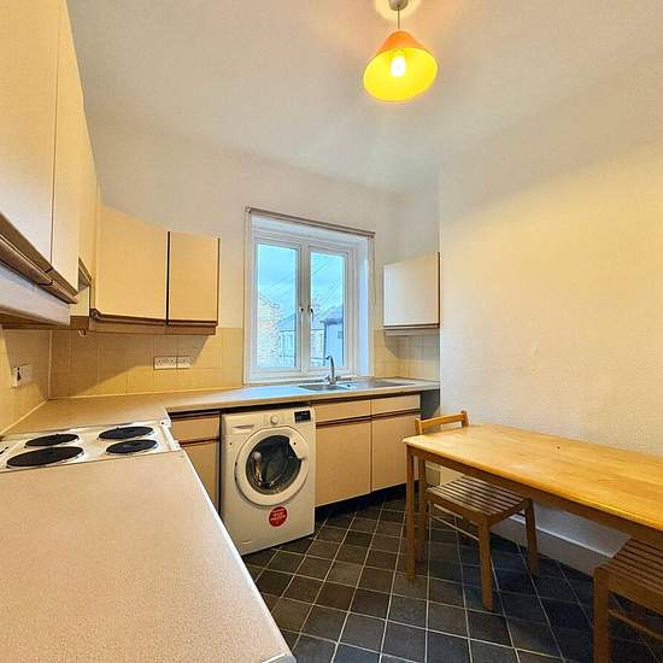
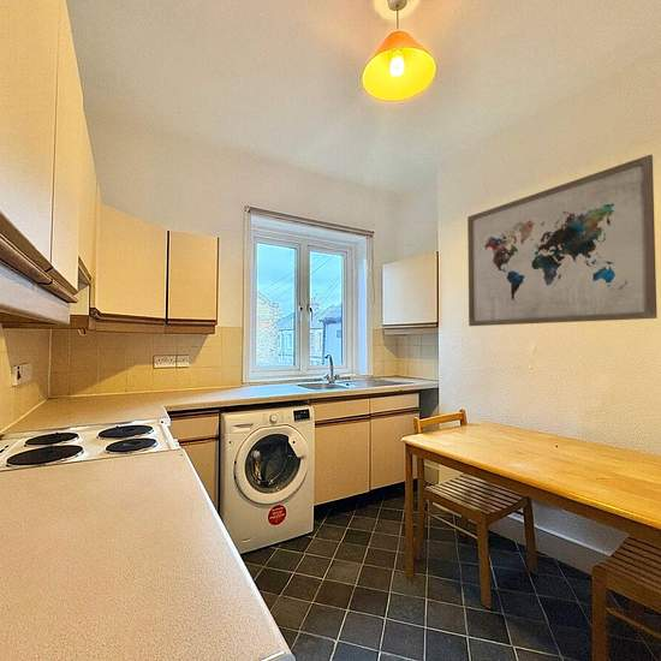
+ wall art [466,154,659,327]
